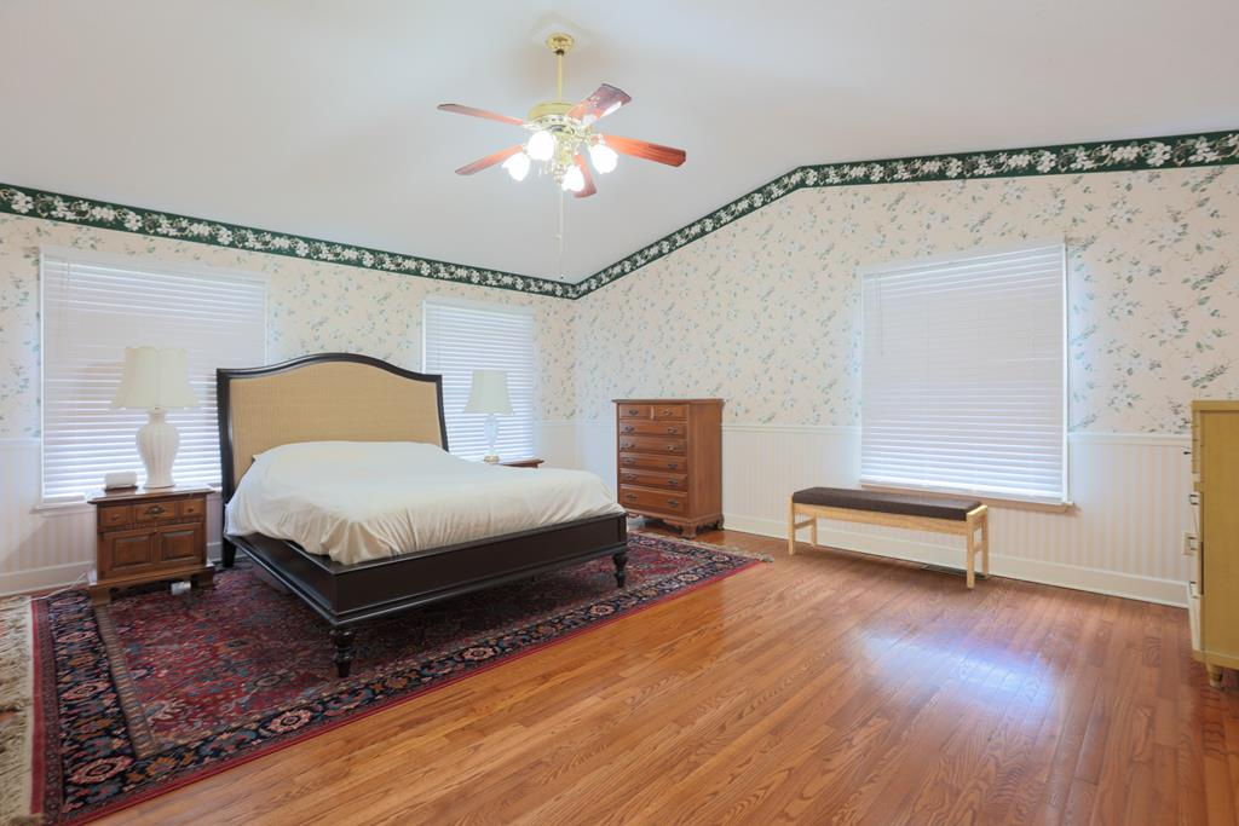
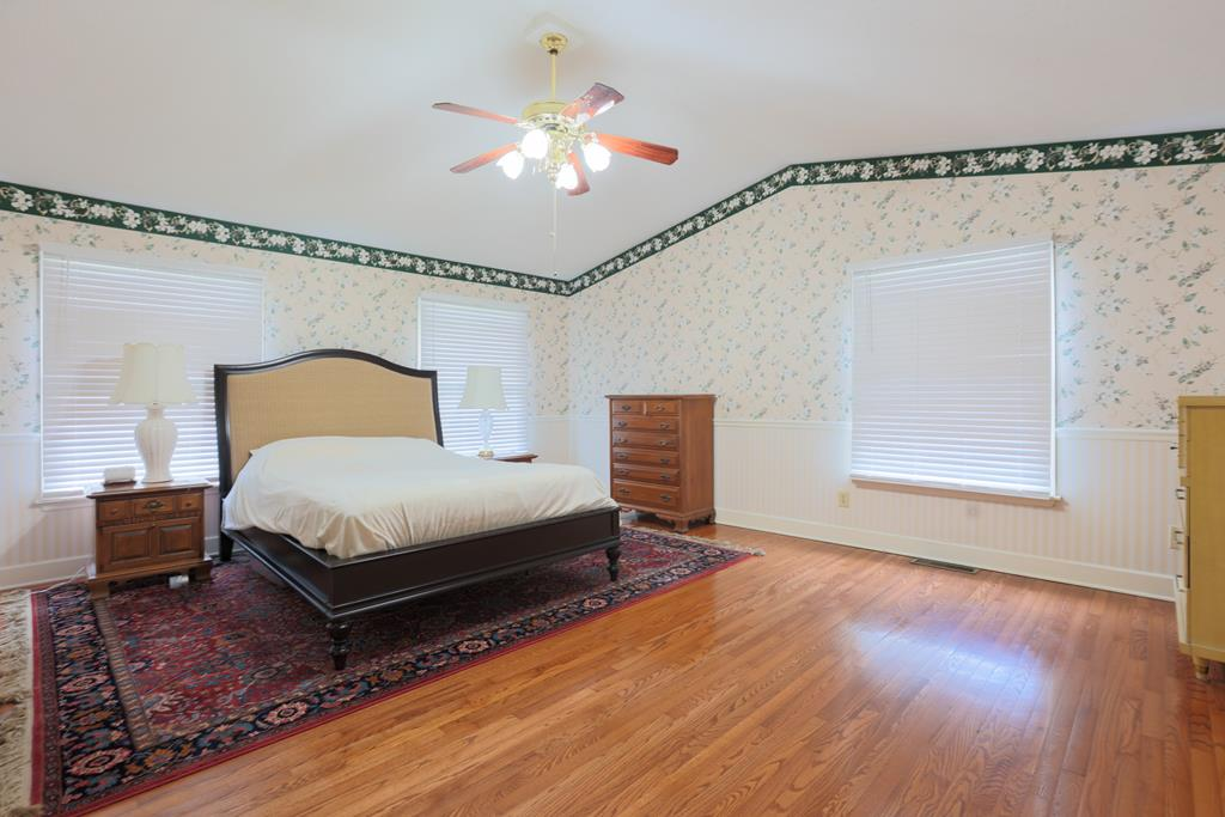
- bench [786,486,990,589]
